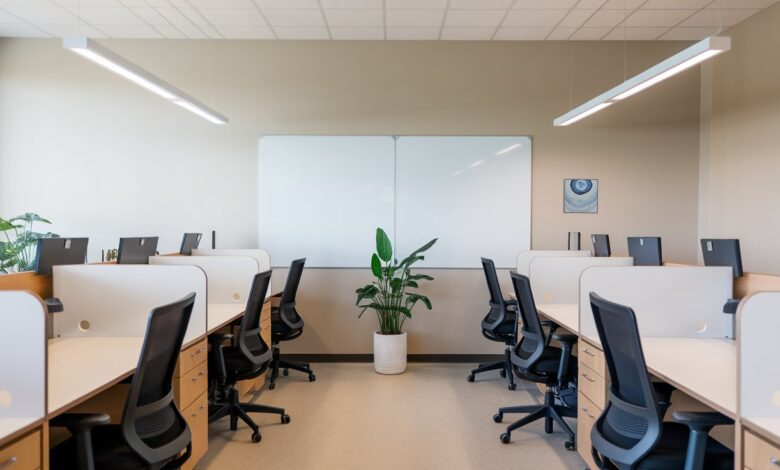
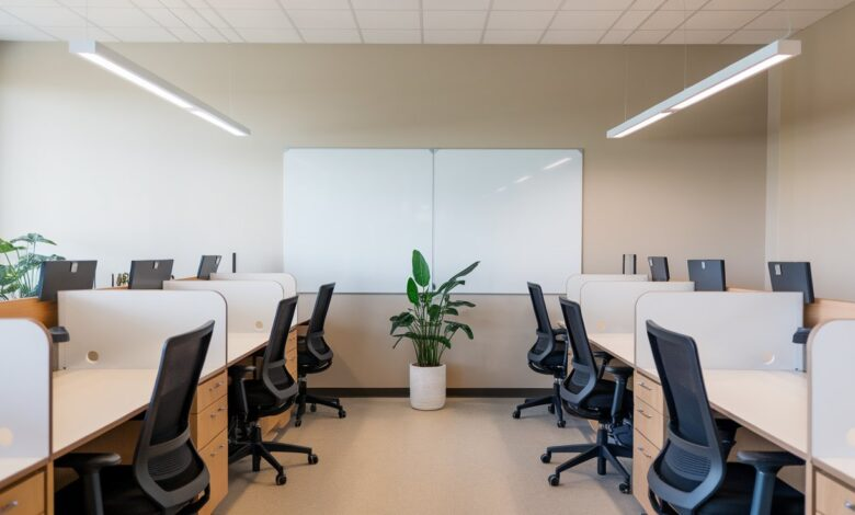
- wall art [562,178,599,215]
